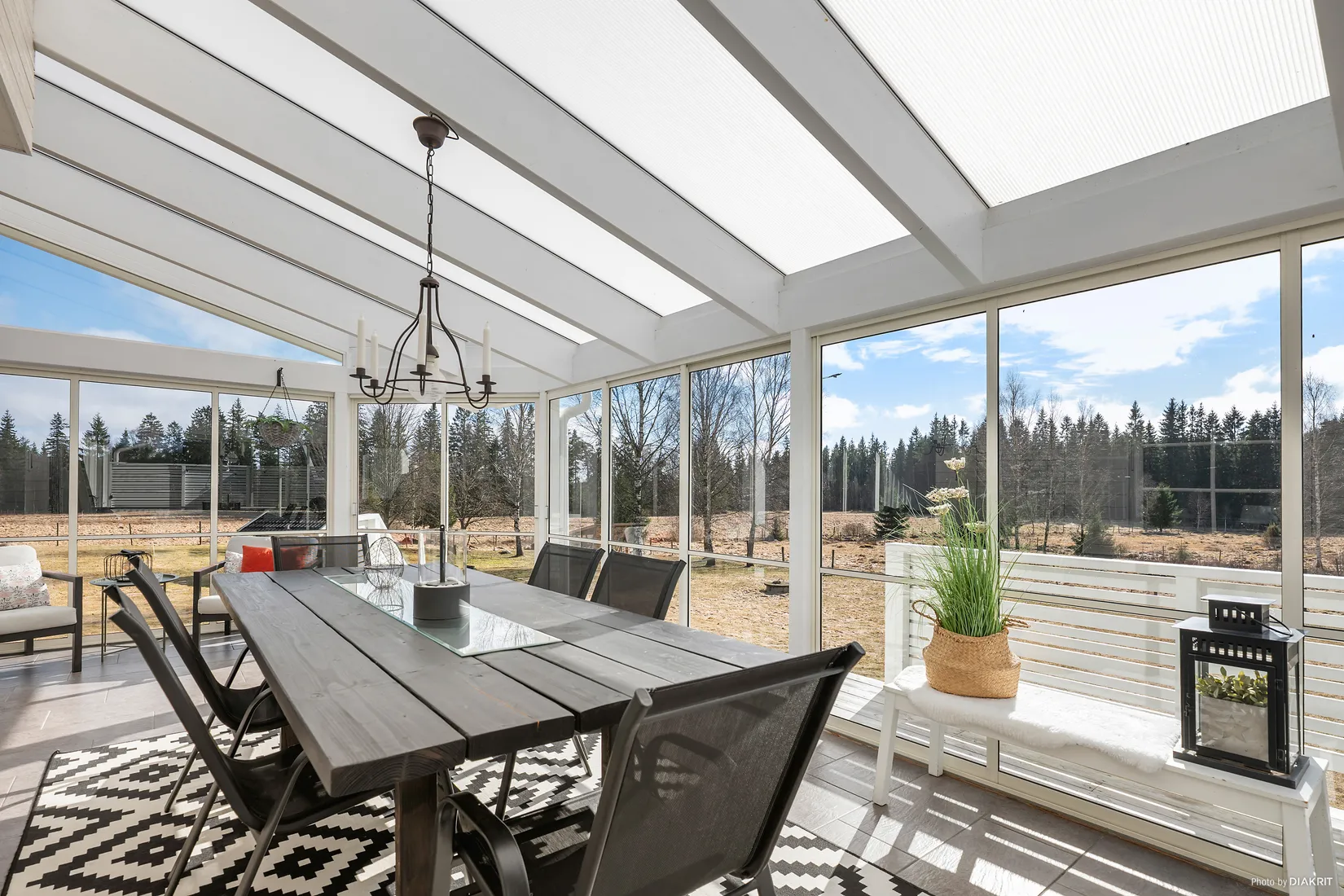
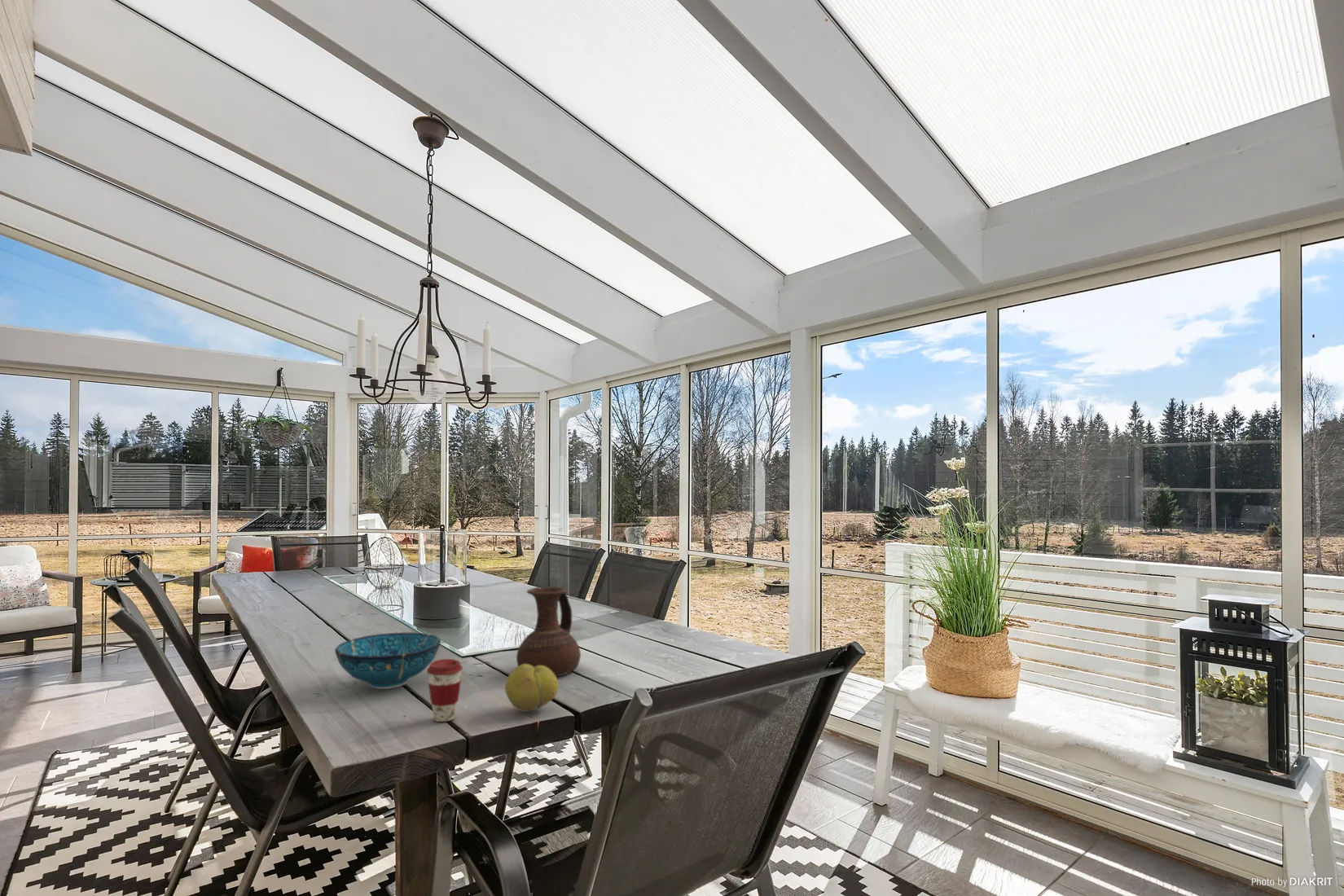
+ coffee cup [426,658,463,723]
+ fruit [504,664,560,713]
+ decorative bowl [334,632,441,690]
+ ceramic pitcher [516,586,582,678]
